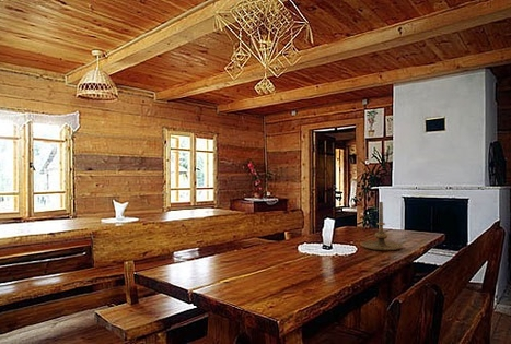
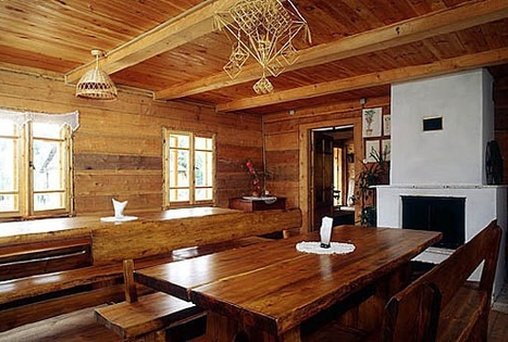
- candle holder [359,201,404,251]
